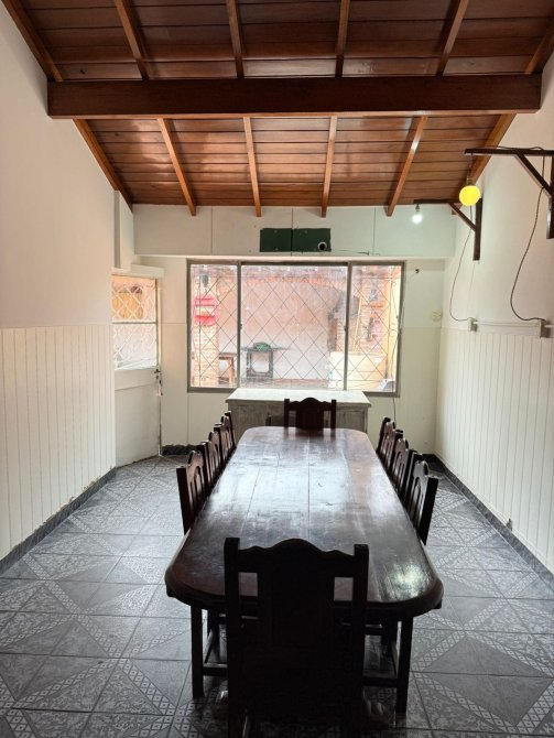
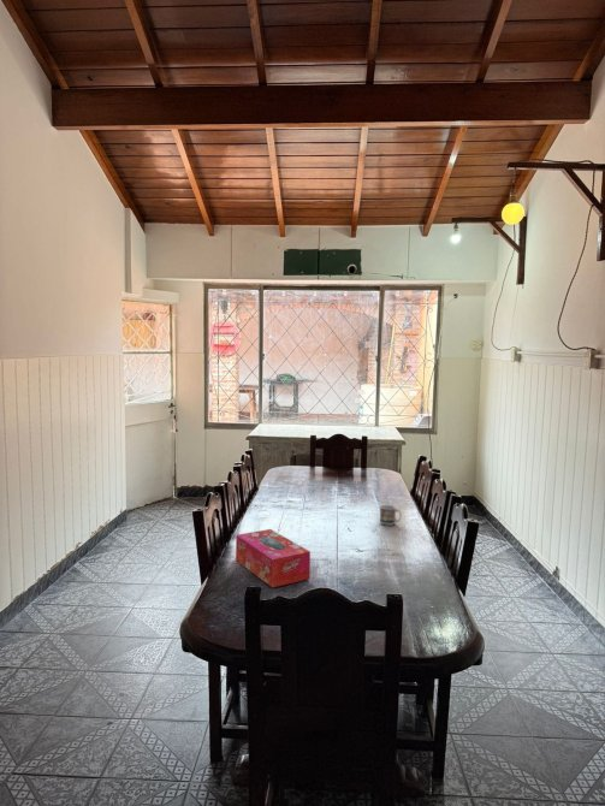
+ cup [379,504,403,527]
+ tissue box [235,528,312,589]
